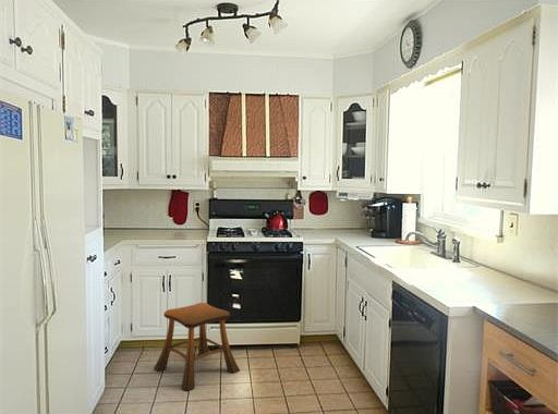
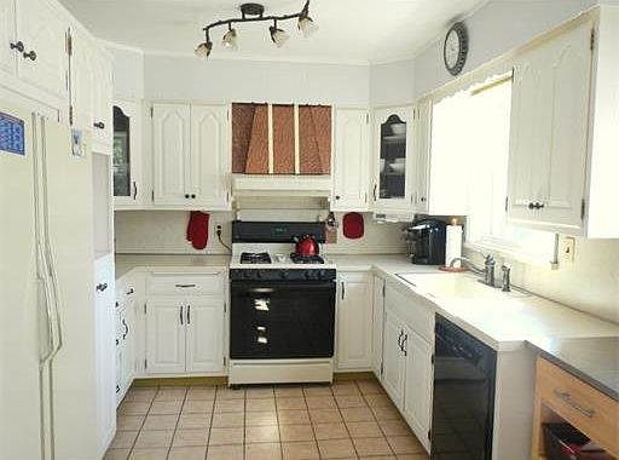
- stool [153,302,241,391]
